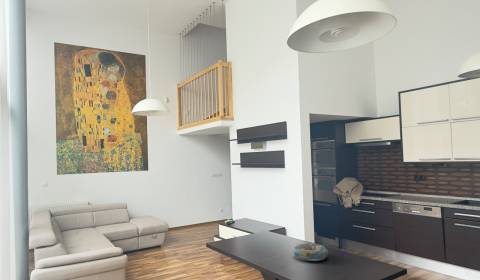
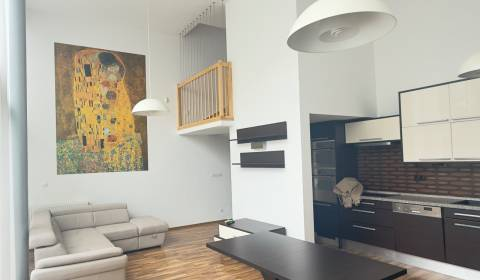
- decorative bowl [292,242,329,262]
